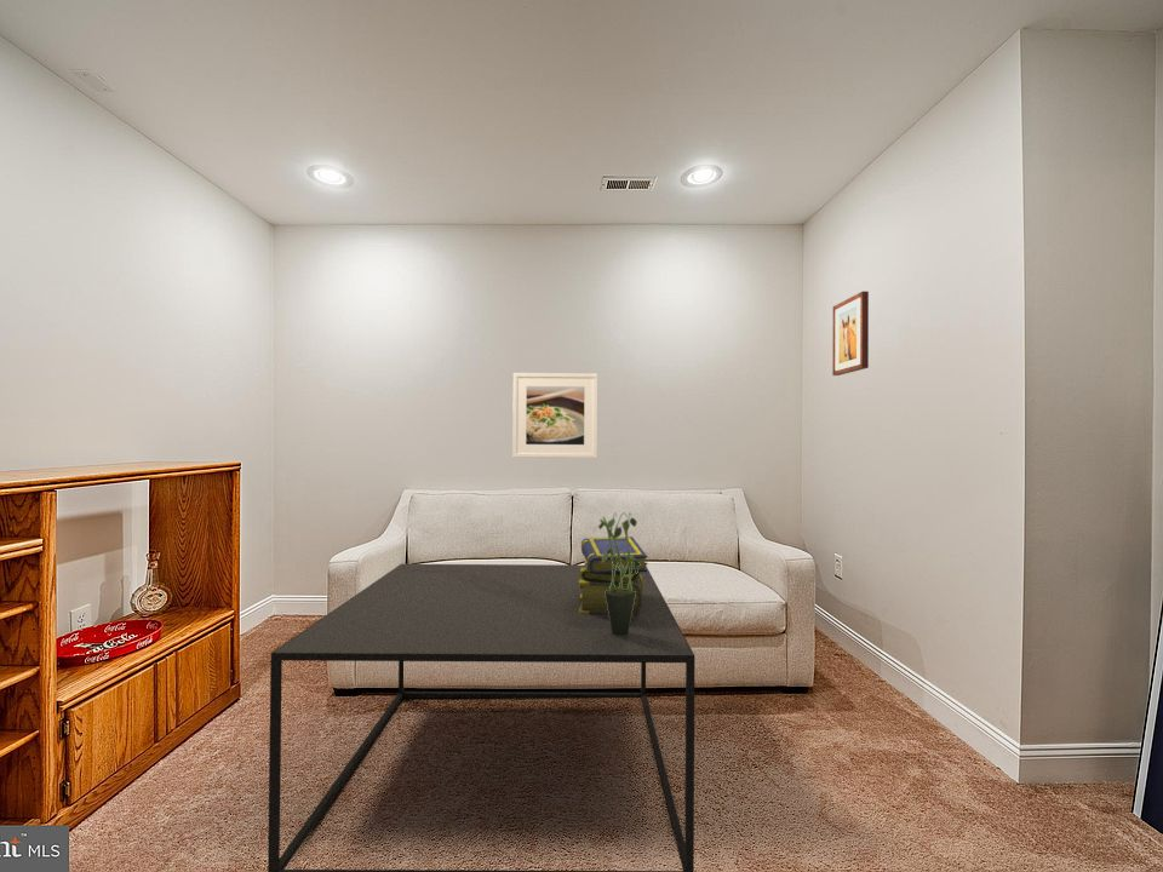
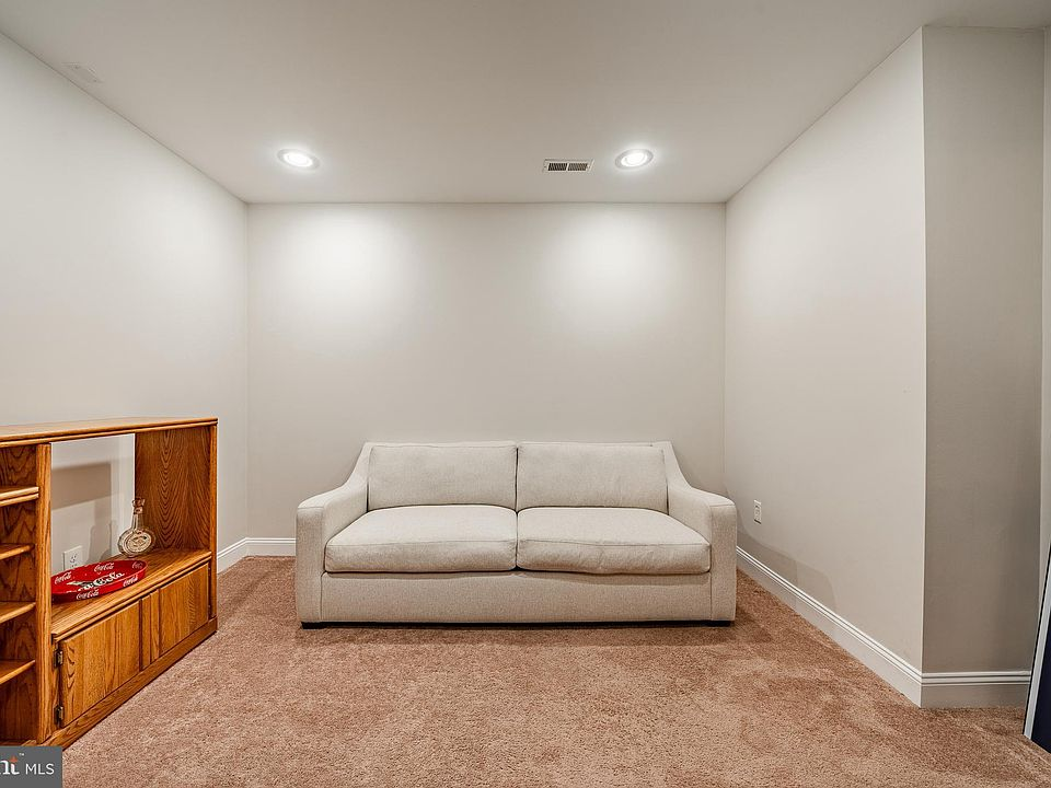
- potted plant [591,511,641,637]
- coffee table [267,563,697,872]
- wall art [831,291,870,377]
- stack of books [579,535,649,615]
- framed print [511,372,598,459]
